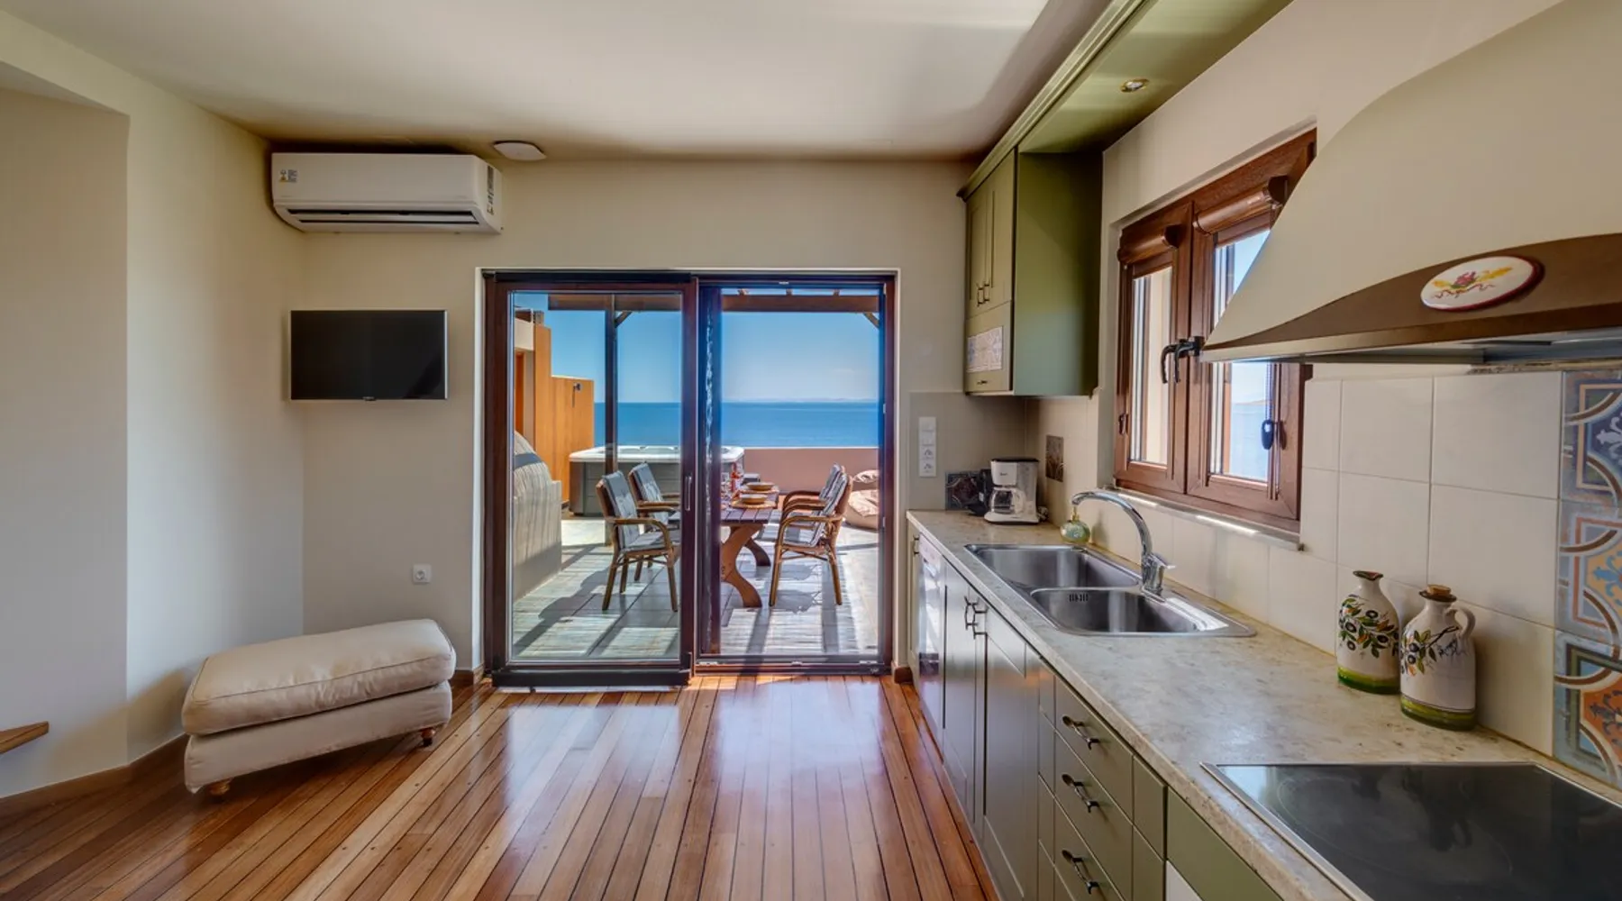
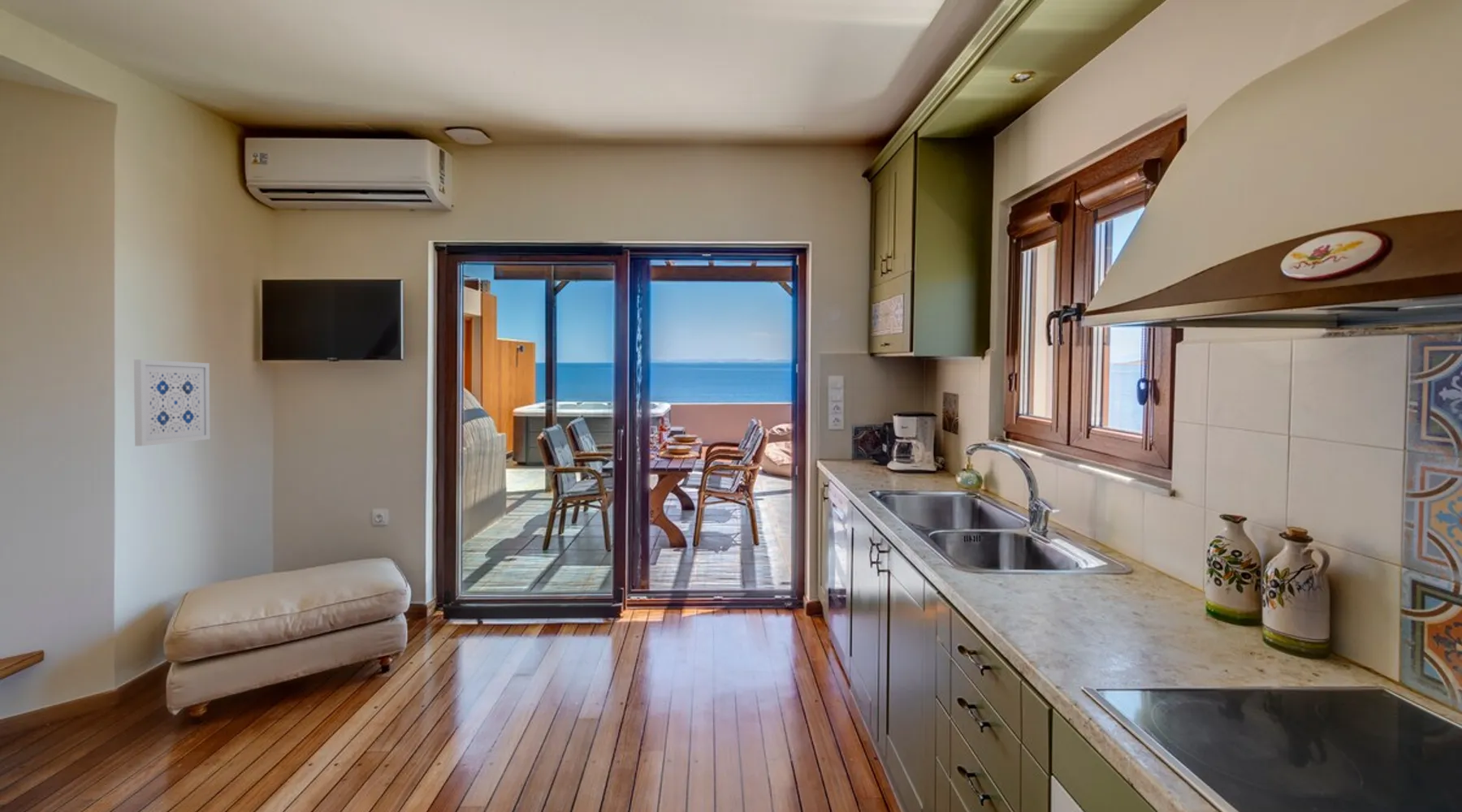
+ wall art [133,359,211,447]
